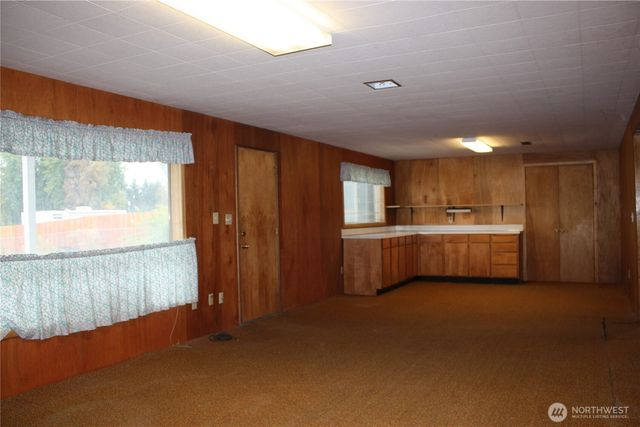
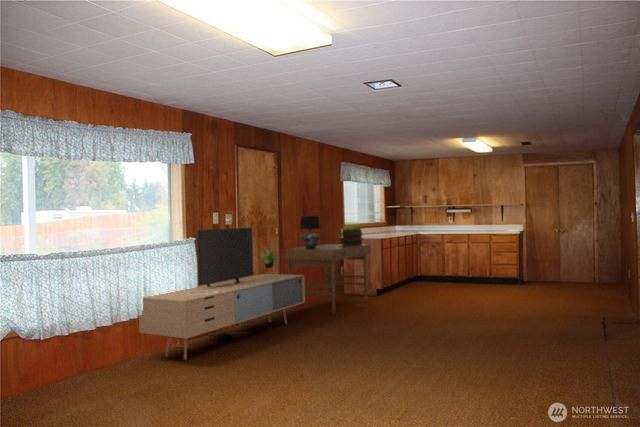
+ media console [138,226,306,361]
+ potted plant [340,224,364,246]
+ desk [284,243,372,315]
+ table lamp [298,215,322,249]
